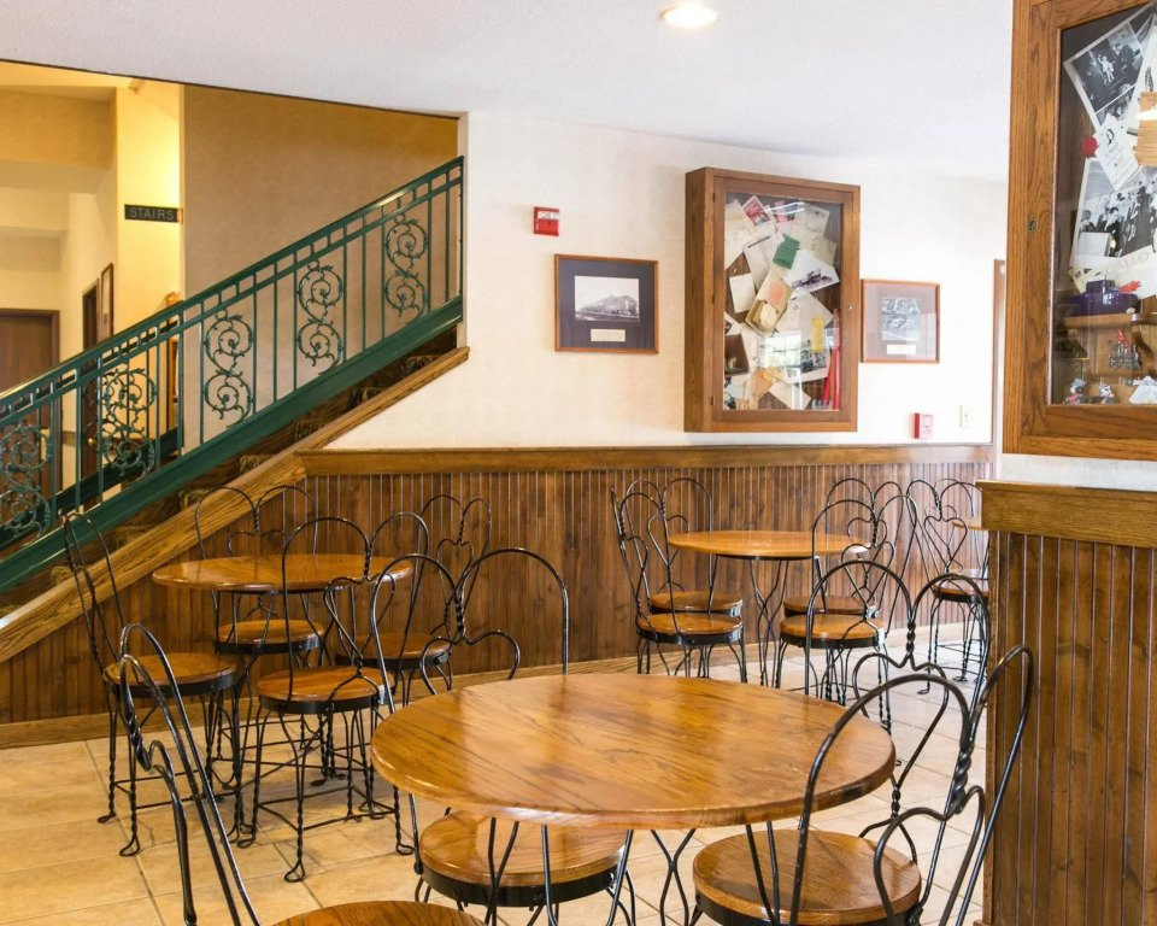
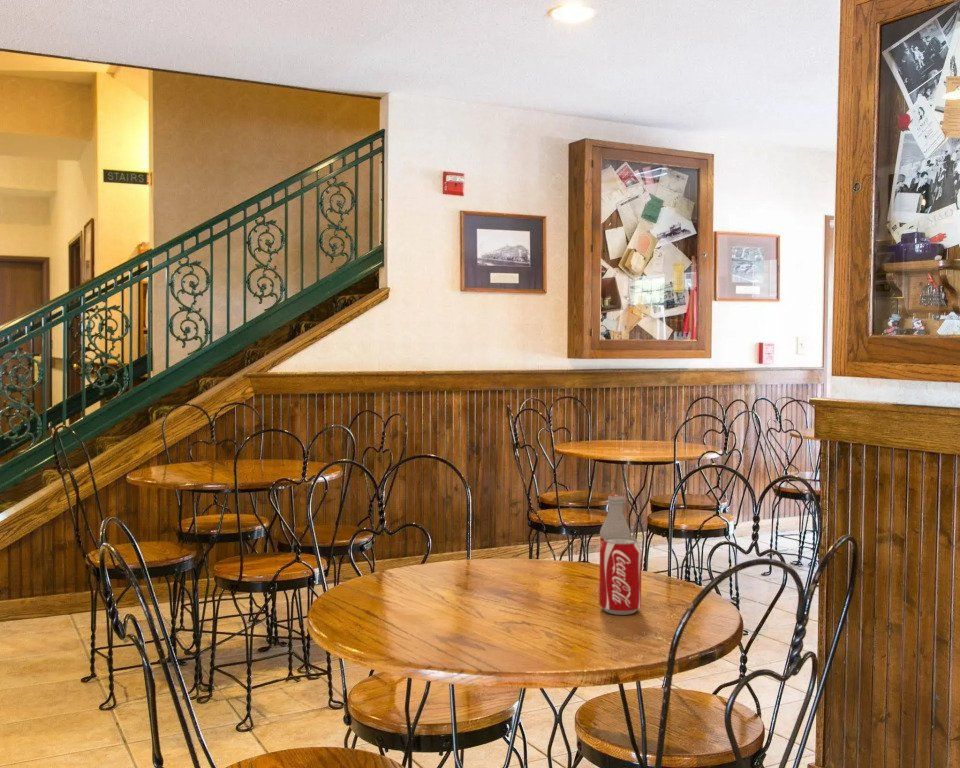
+ pop [598,494,643,616]
